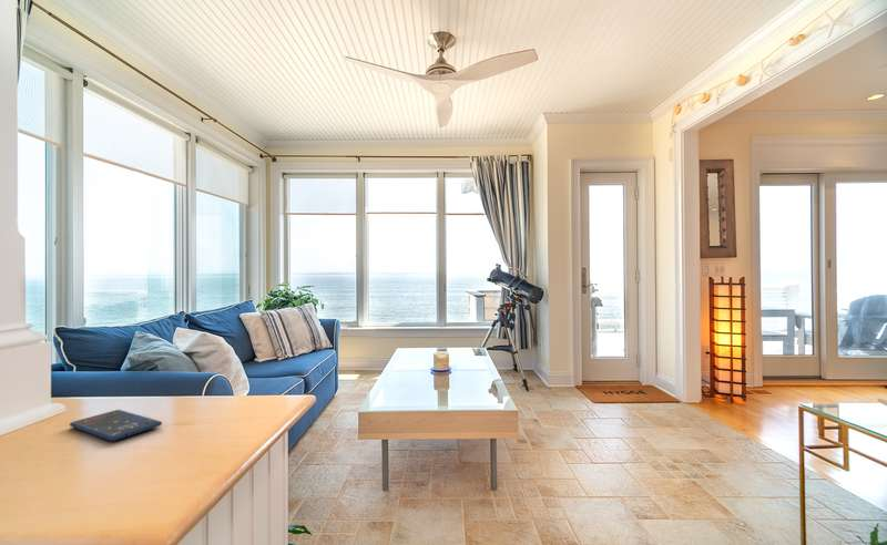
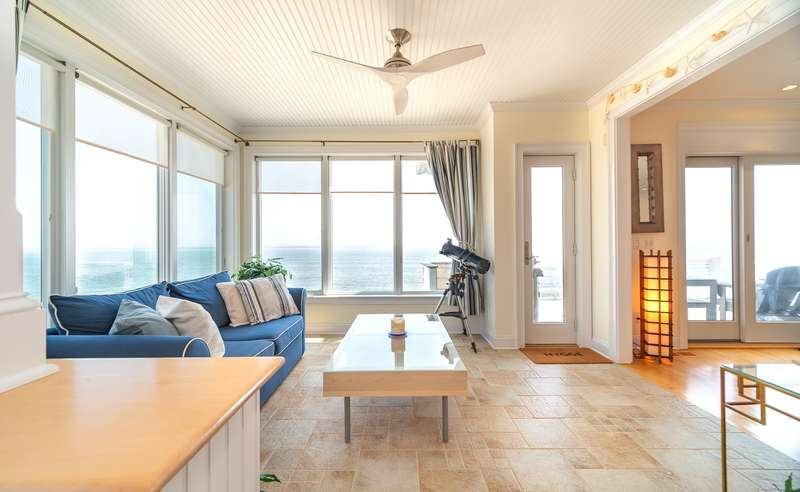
- smartphone [69,409,163,442]
